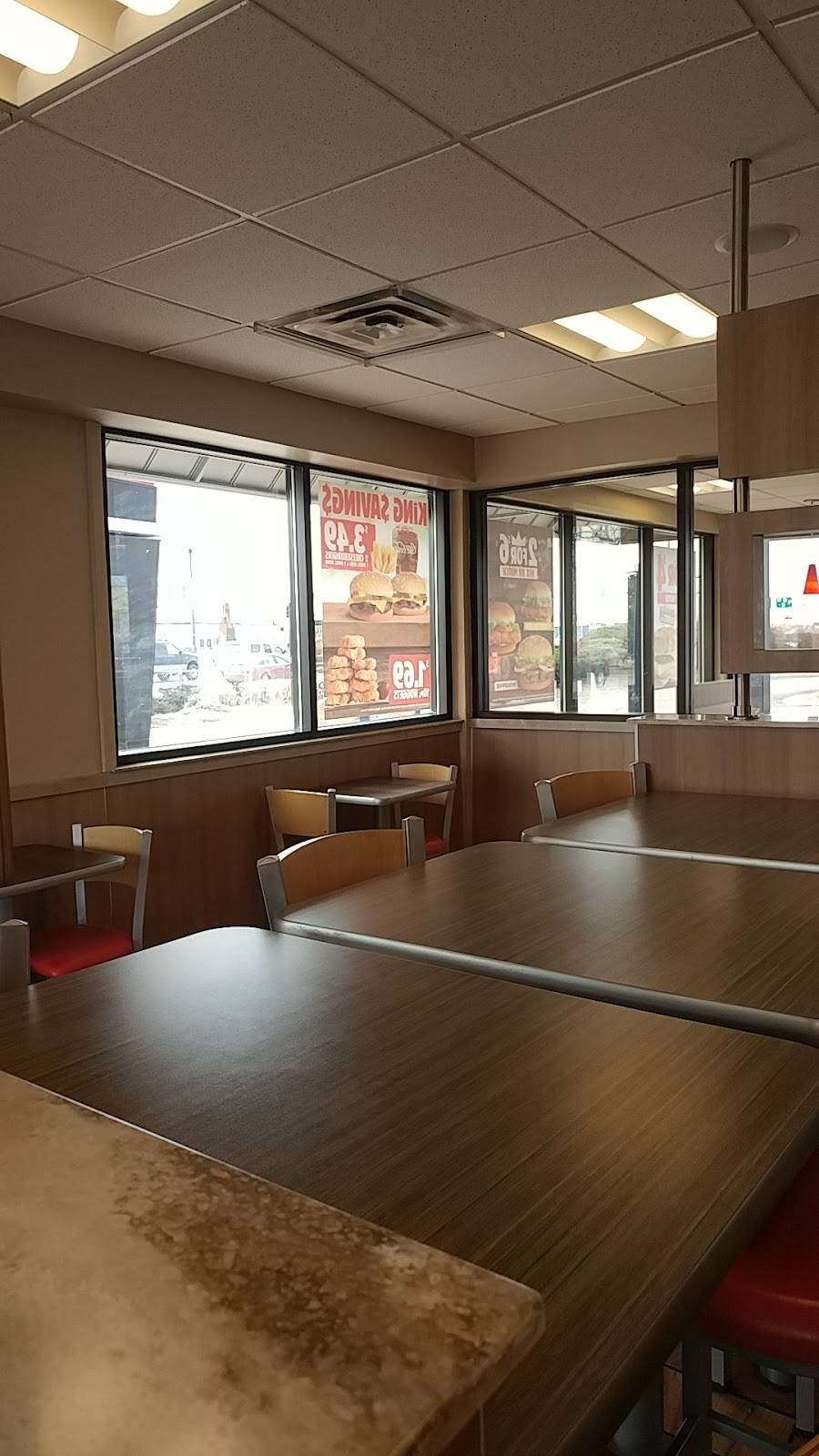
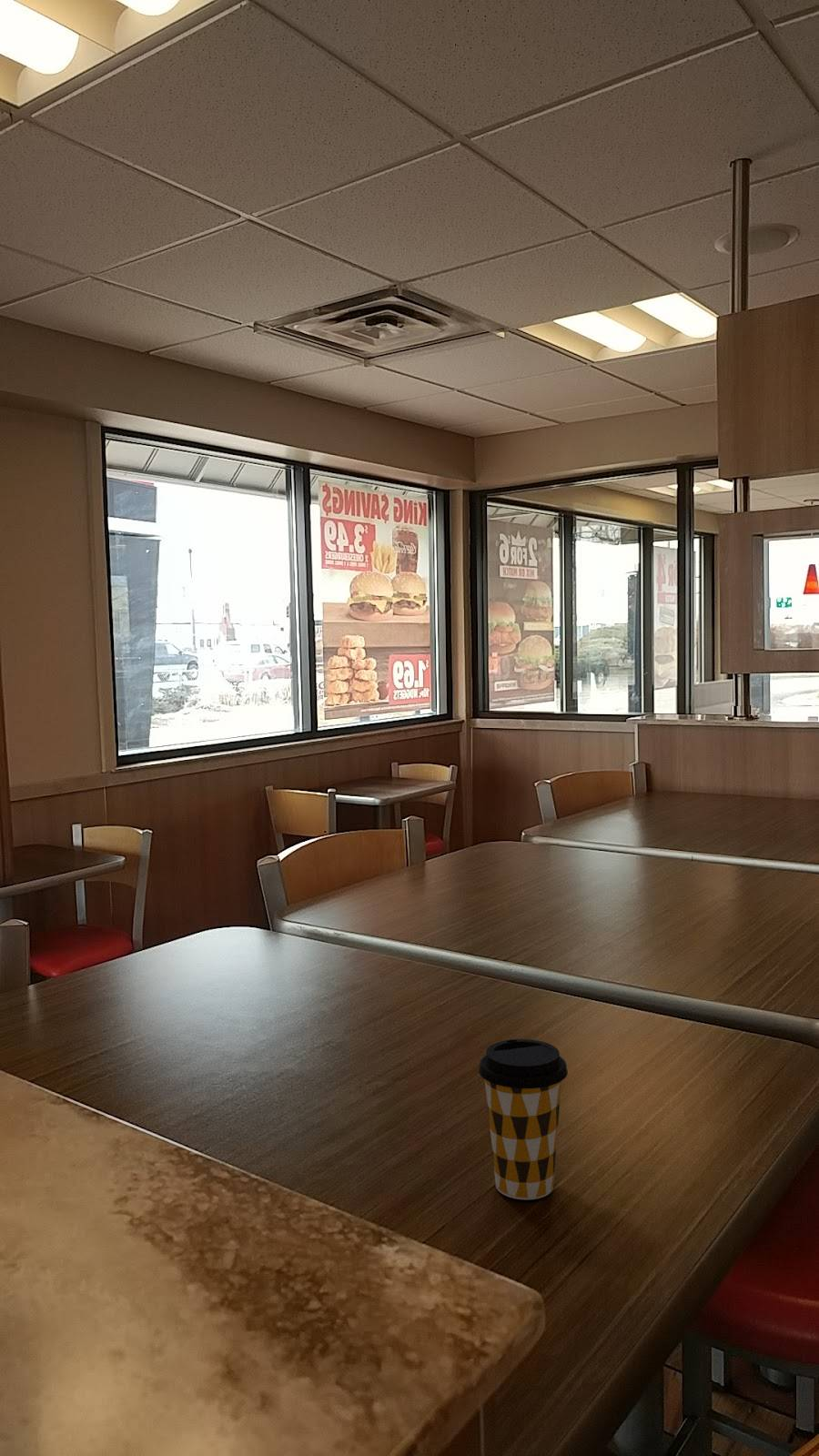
+ coffee cup [478,1038,569,1200]
